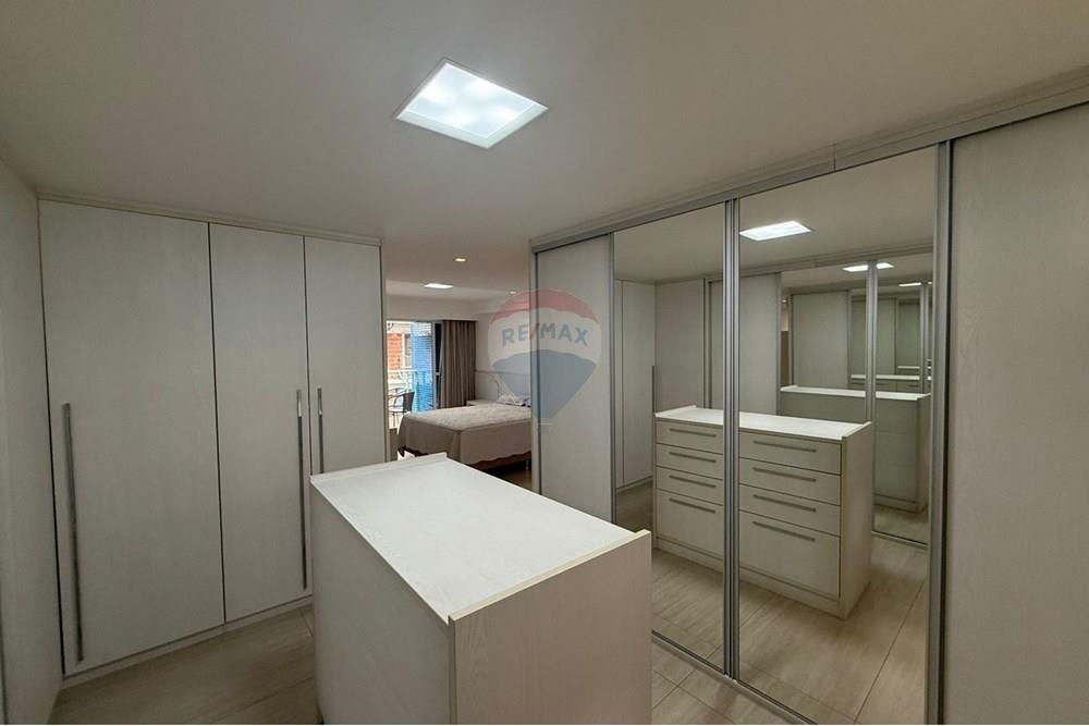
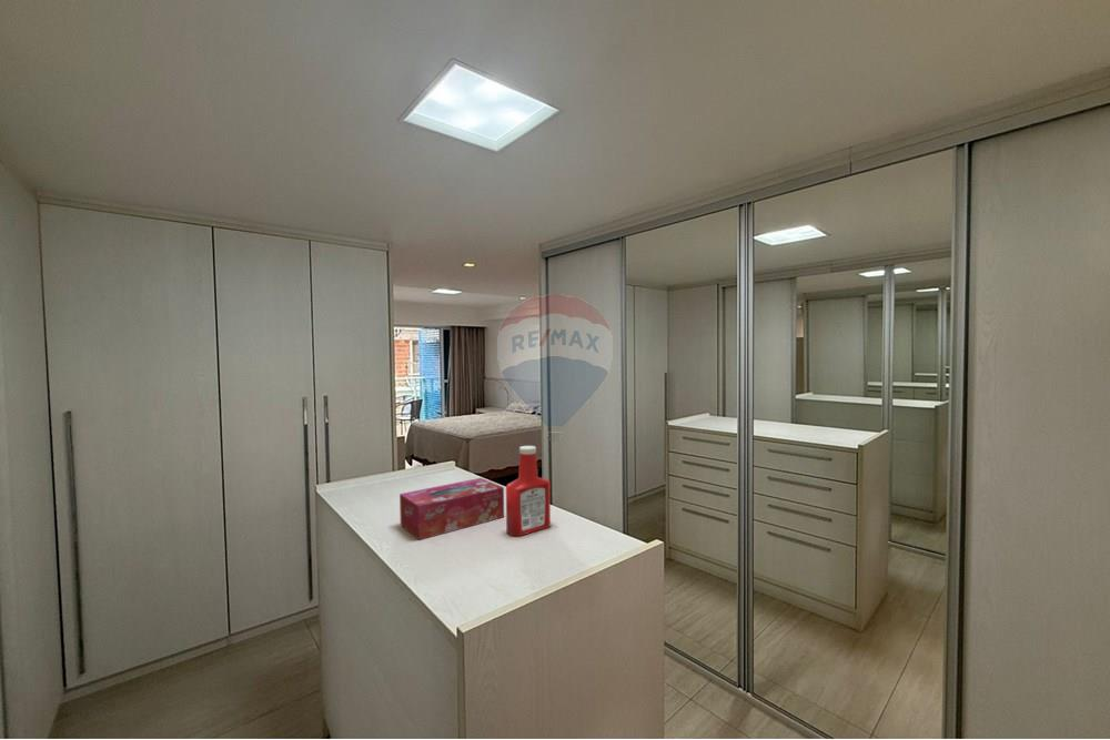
+ tissue box [398,477,505,541]
+ soap bottle [505,445,552,537]
